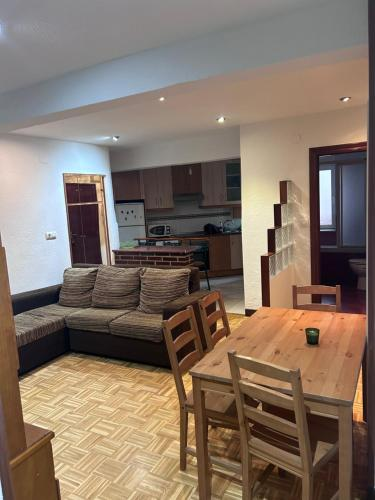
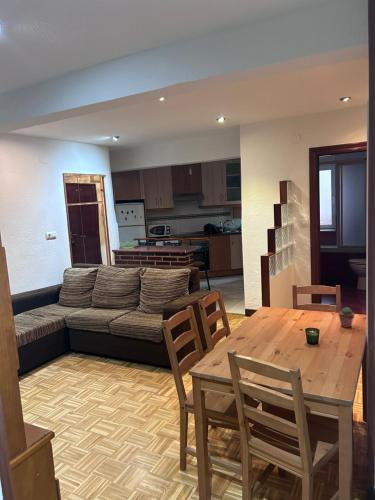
+ potted succulent [337,306,355,329]
